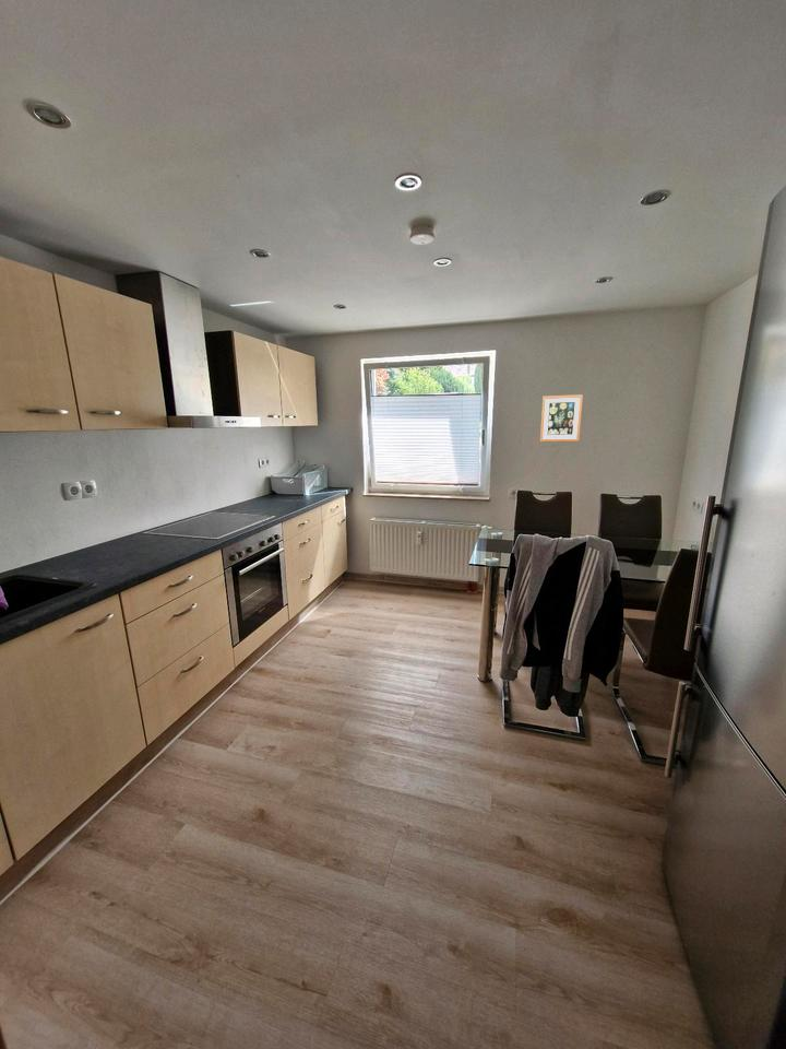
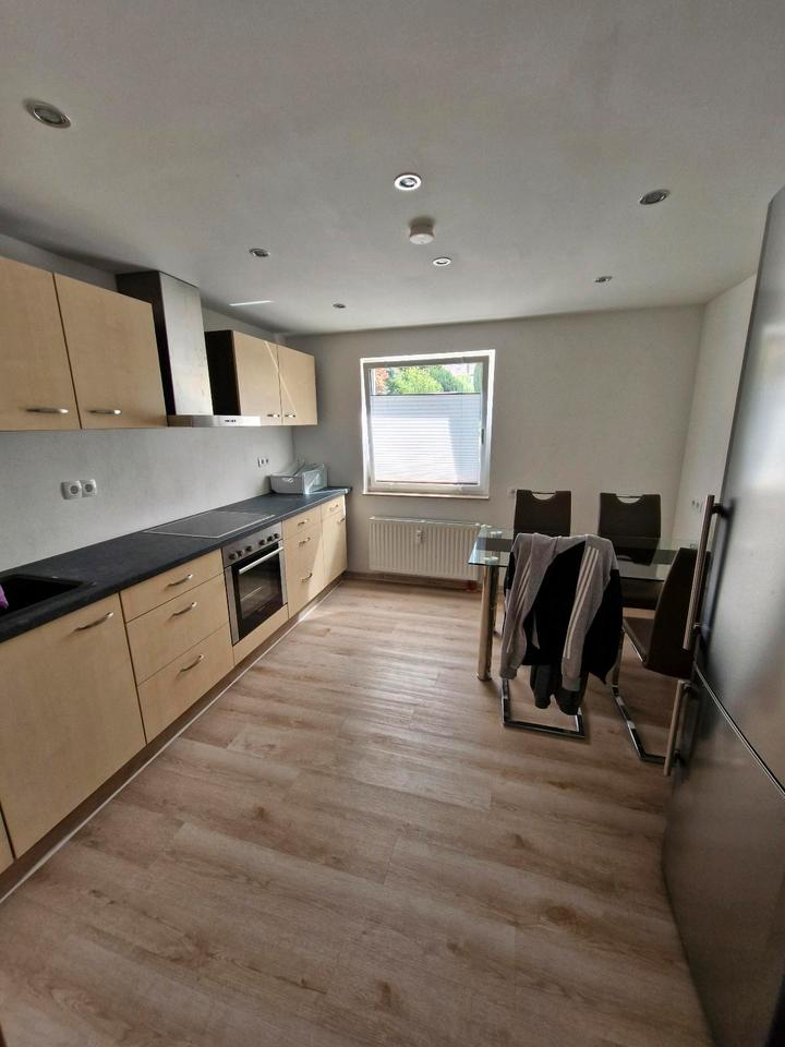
- wall art [539,393,584,443]
